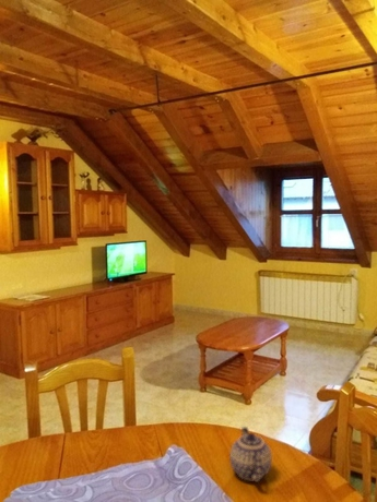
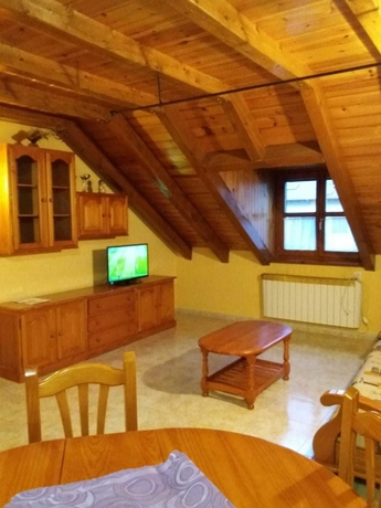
- teapot [229,426,273,483]
